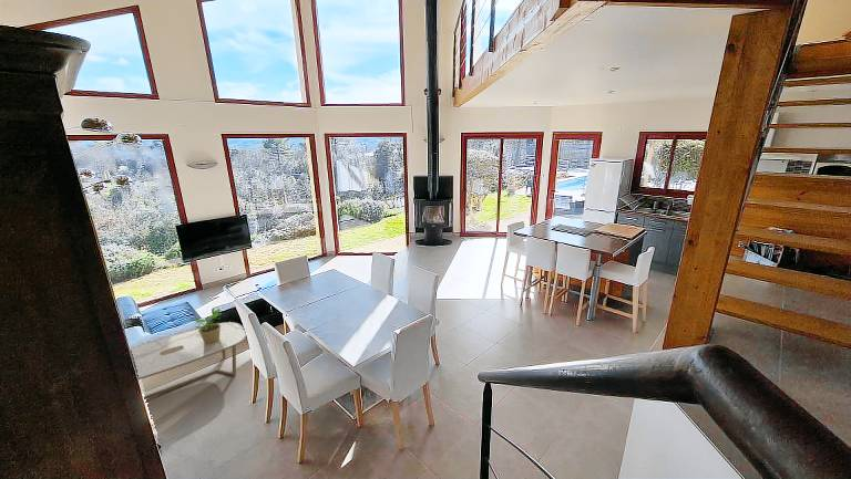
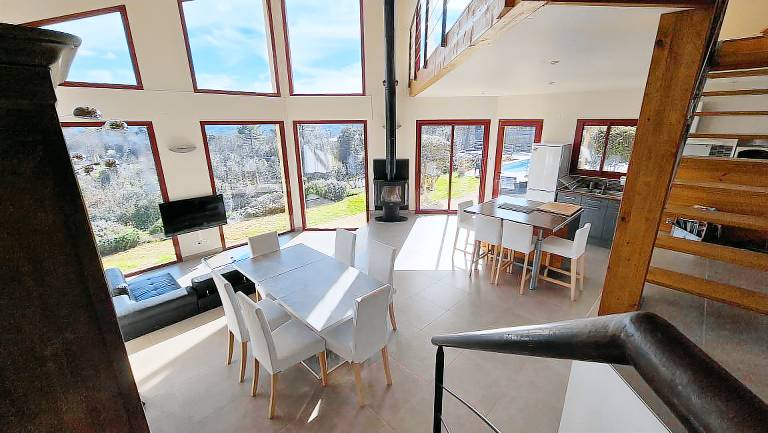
- coffee table [130,321,247,400]
- potted plant [194,308,223,343]
